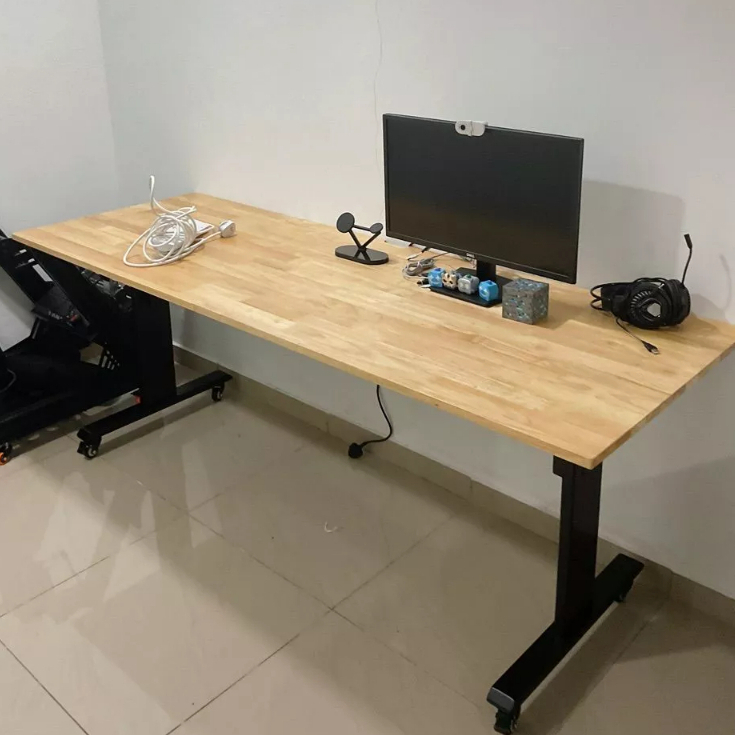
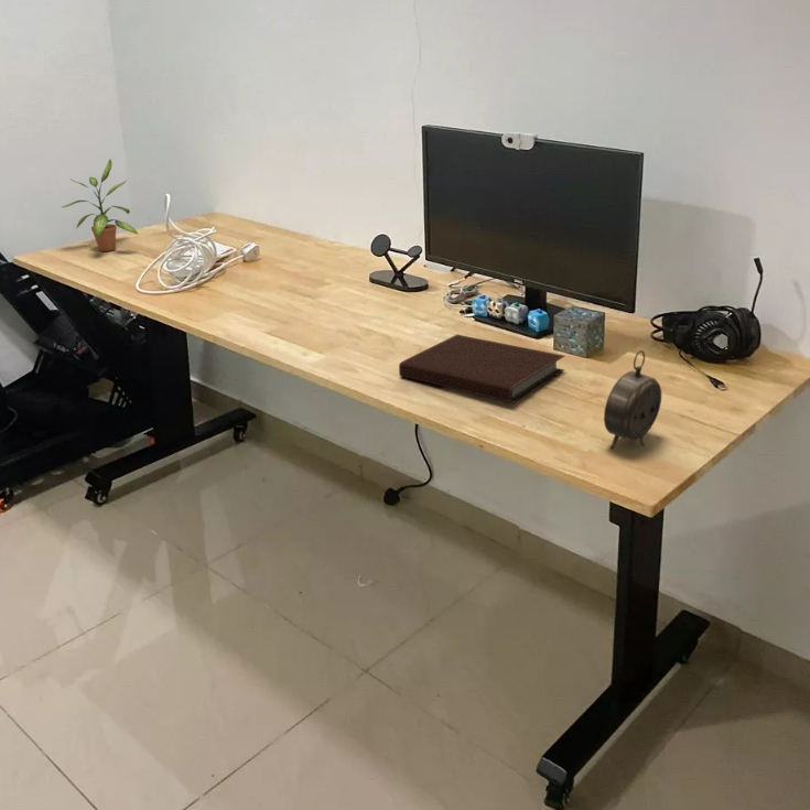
+ notebook [398,334,565,404]
+ alarm clock [603,349,662,450]
+ potted plant [61,159,140,252]
